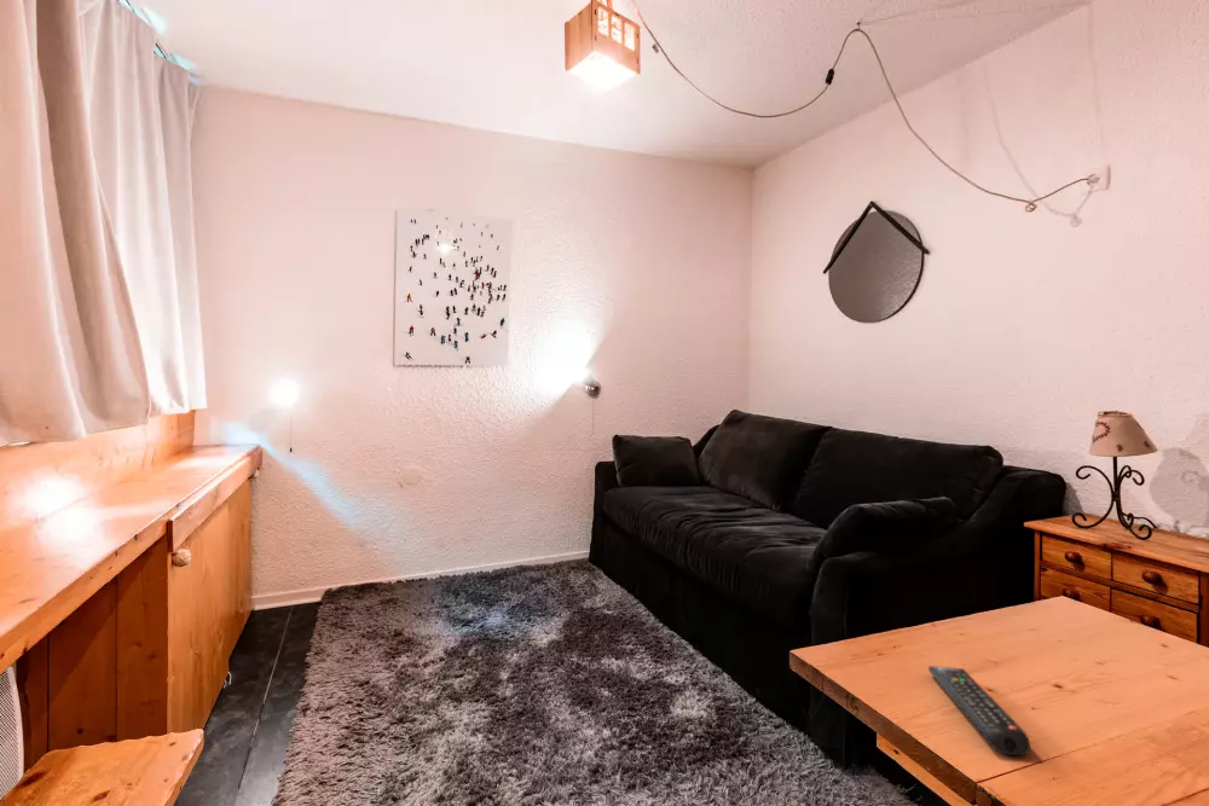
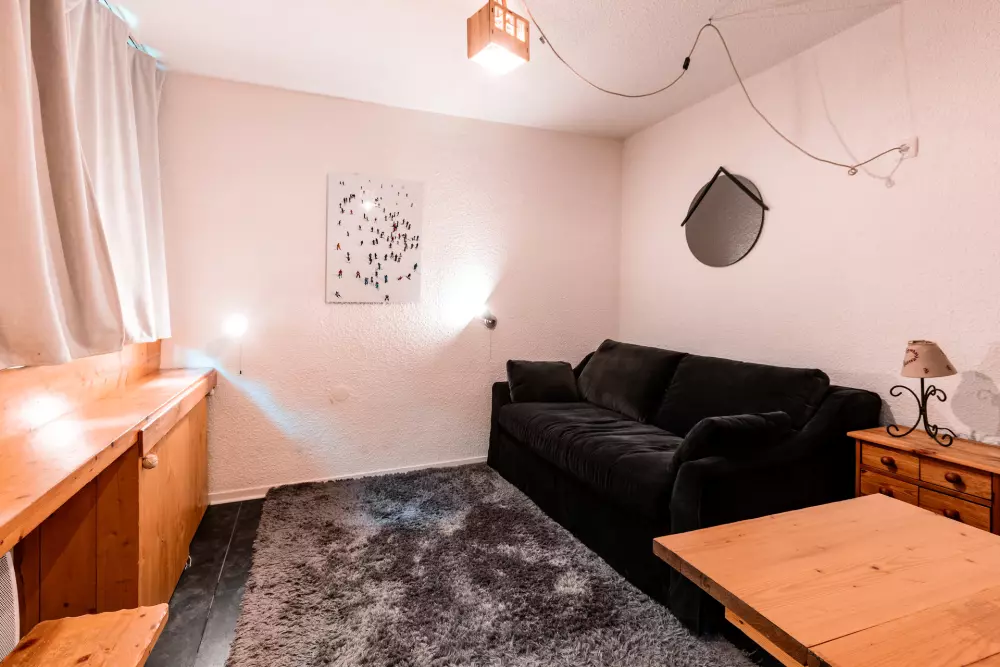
- remote control [927,665,1031,756]
